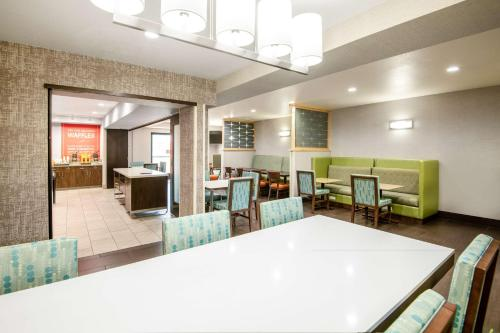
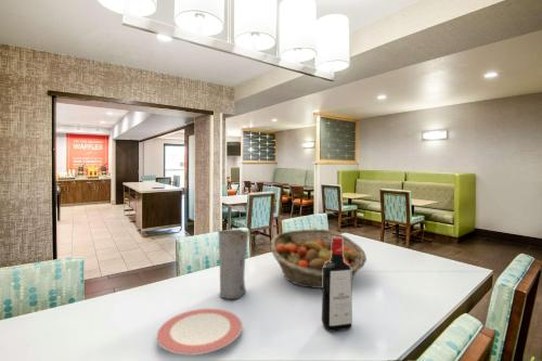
+ vase [217,229,249,300]
+ fruit basket [270,228,367,289]
+ liquor bottle [321,237,353,333]
+ plate [156,308,243,356]
